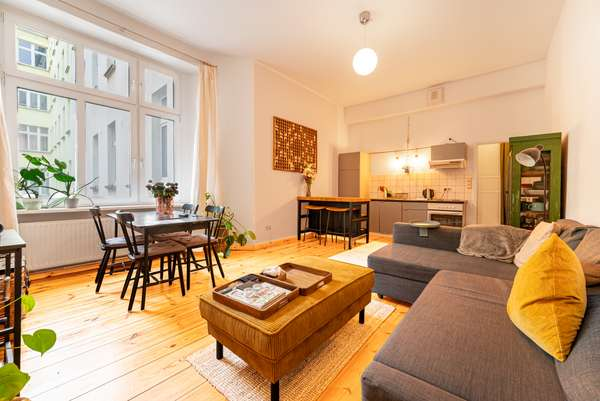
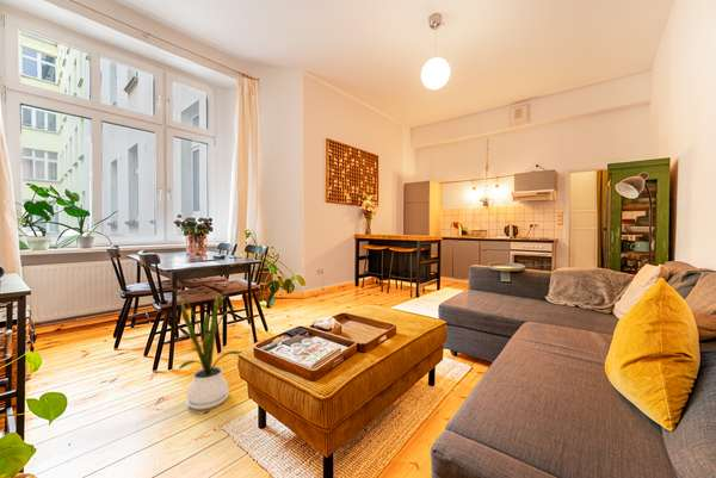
+ house plant [162,285,241,411]
